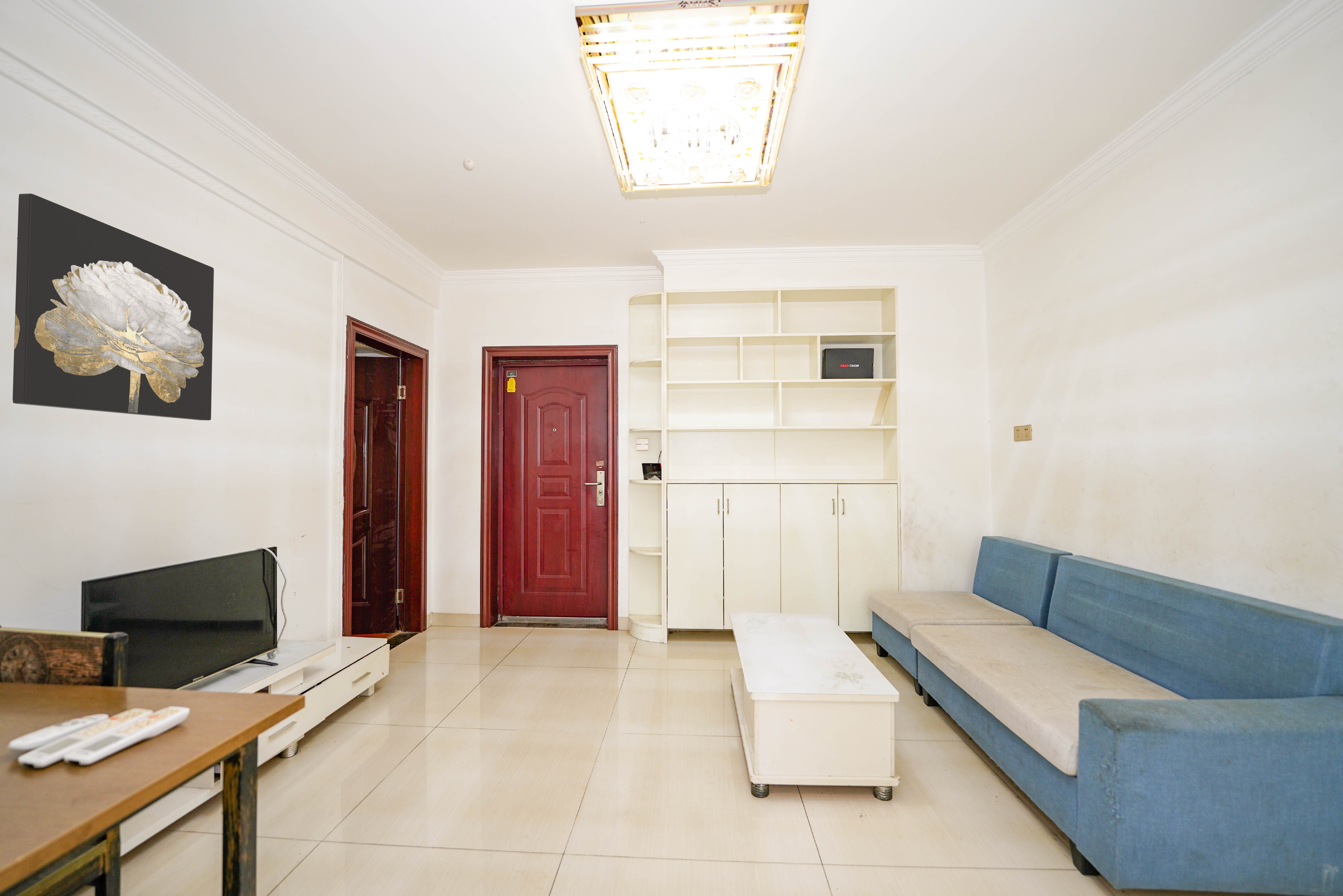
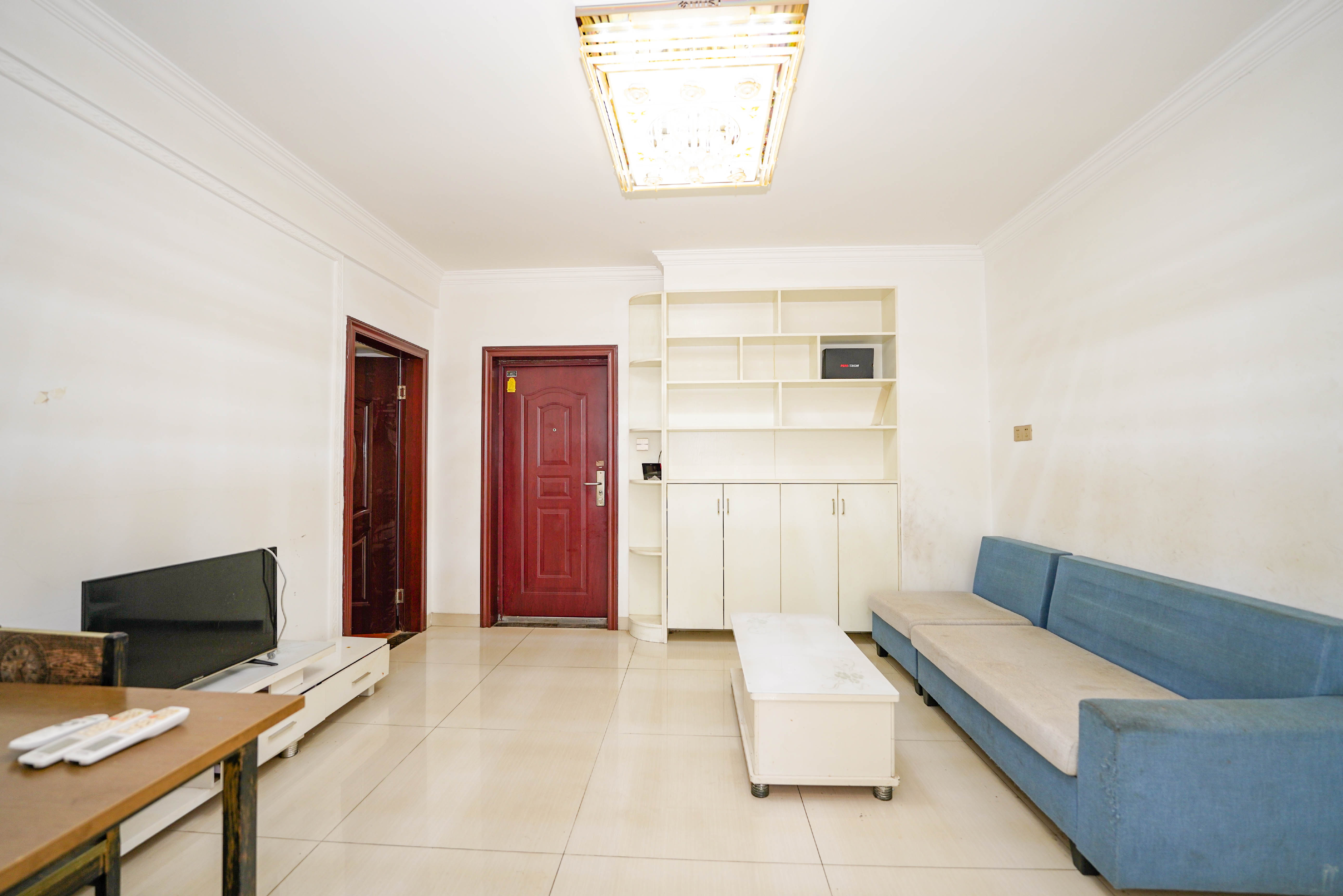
- wall art [12,193,214,421]
- eyeball [463,158,474,171]
